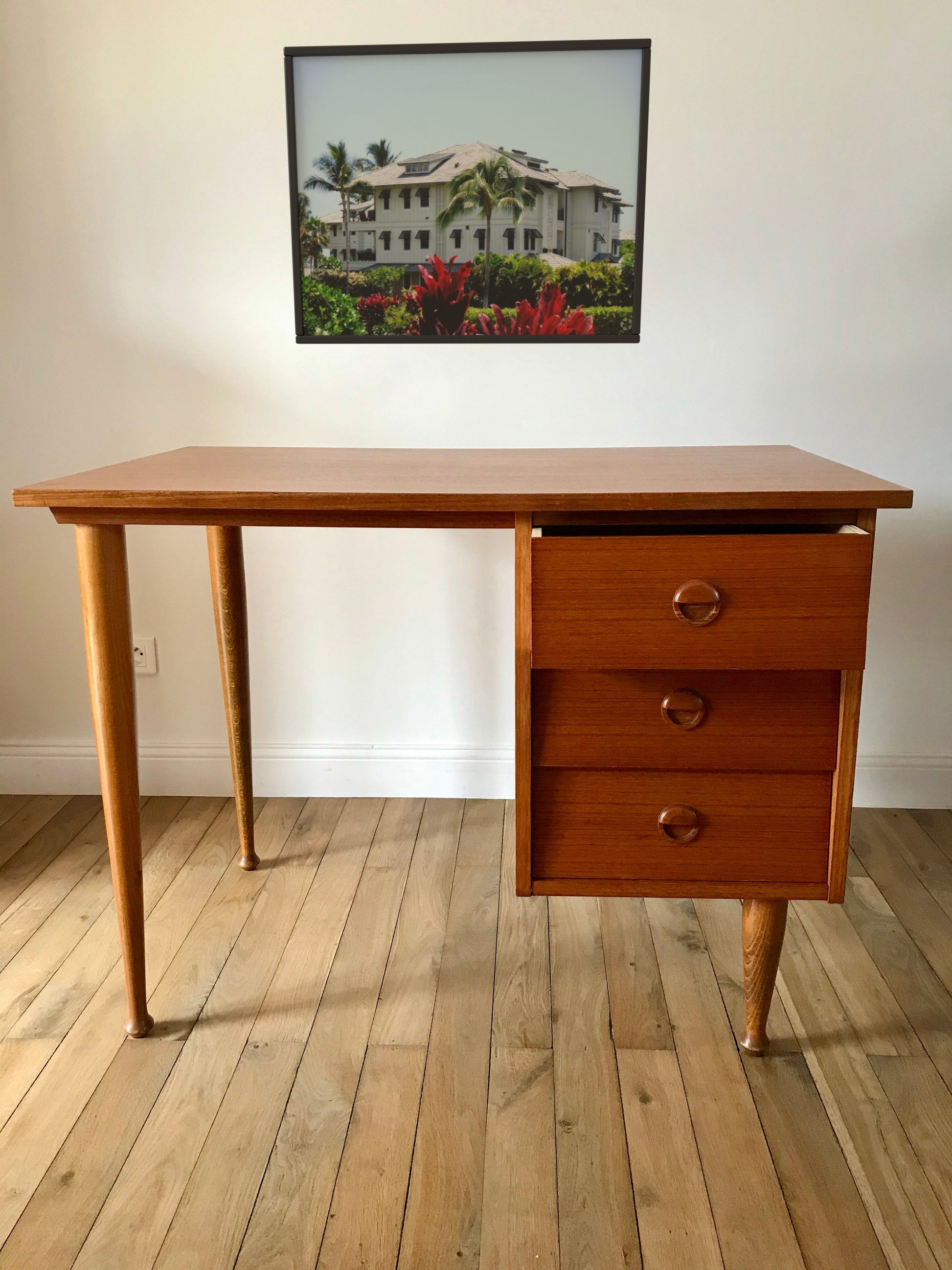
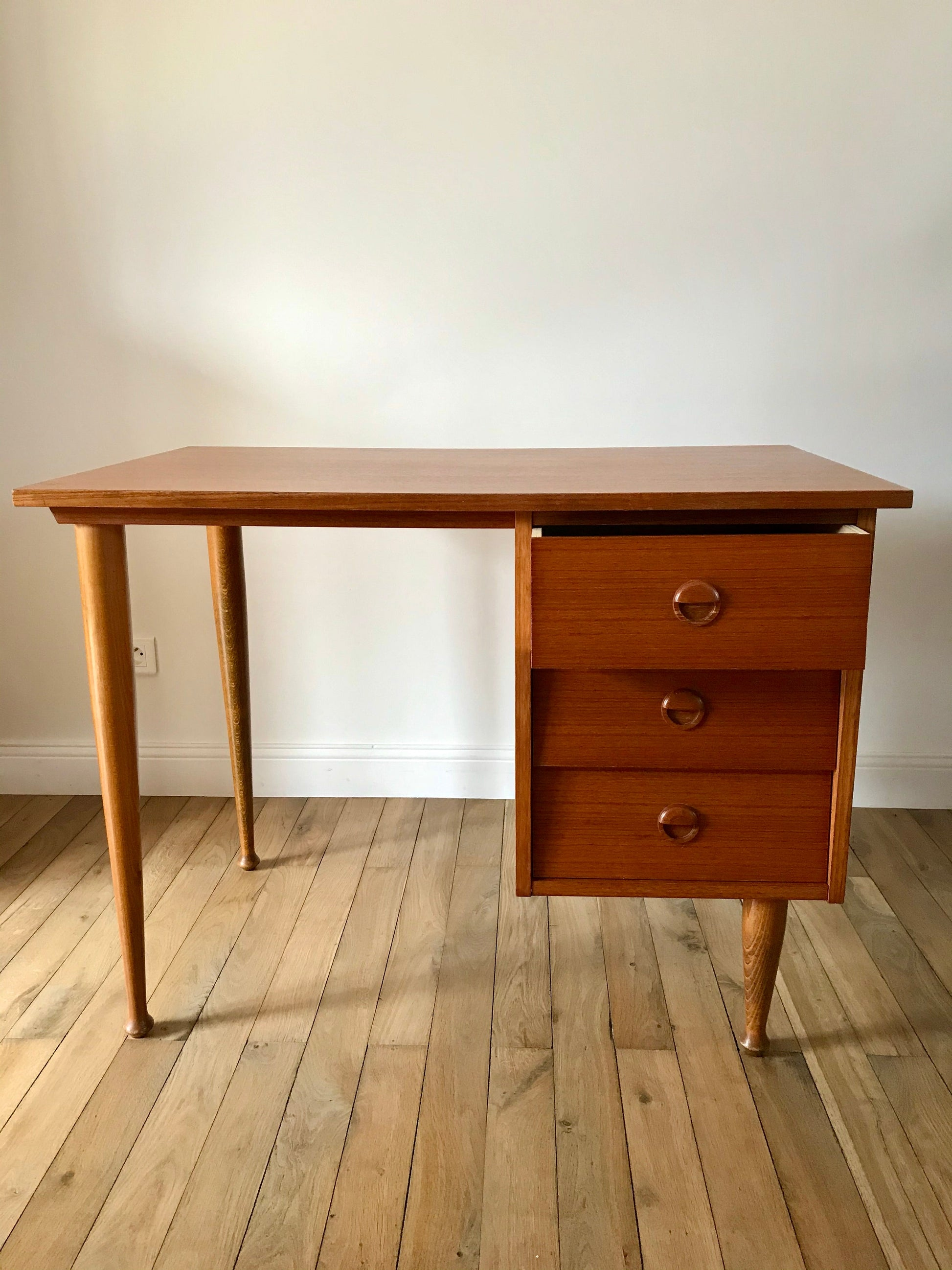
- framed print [283,38,652,345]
